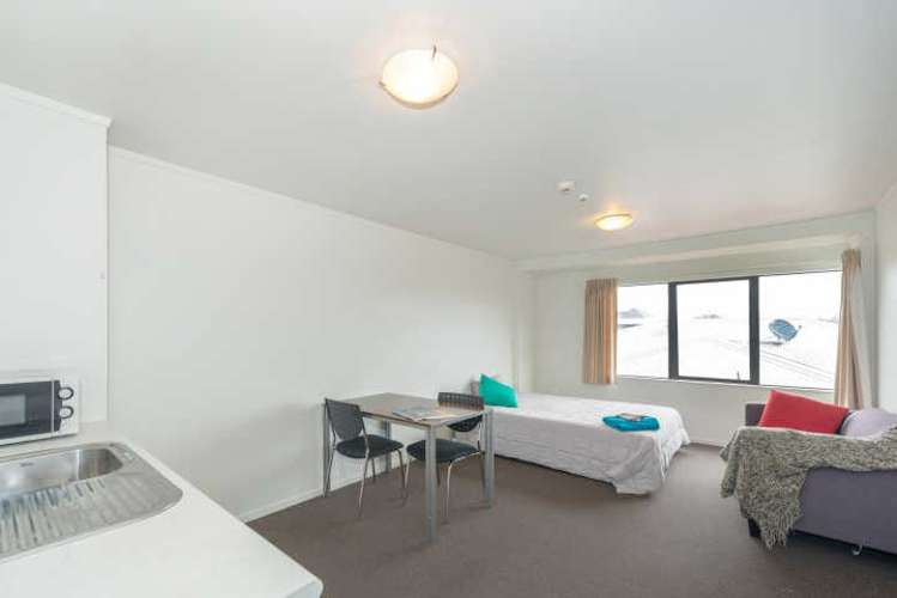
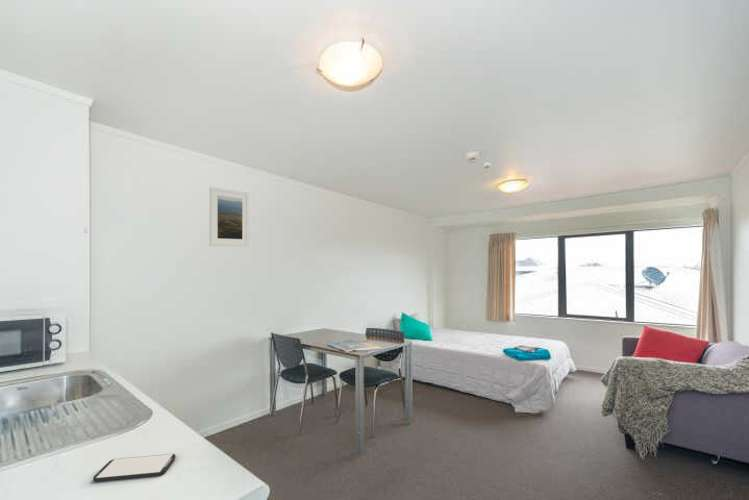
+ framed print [209,186,250,247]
+ smartphone [92,453,177,483]
